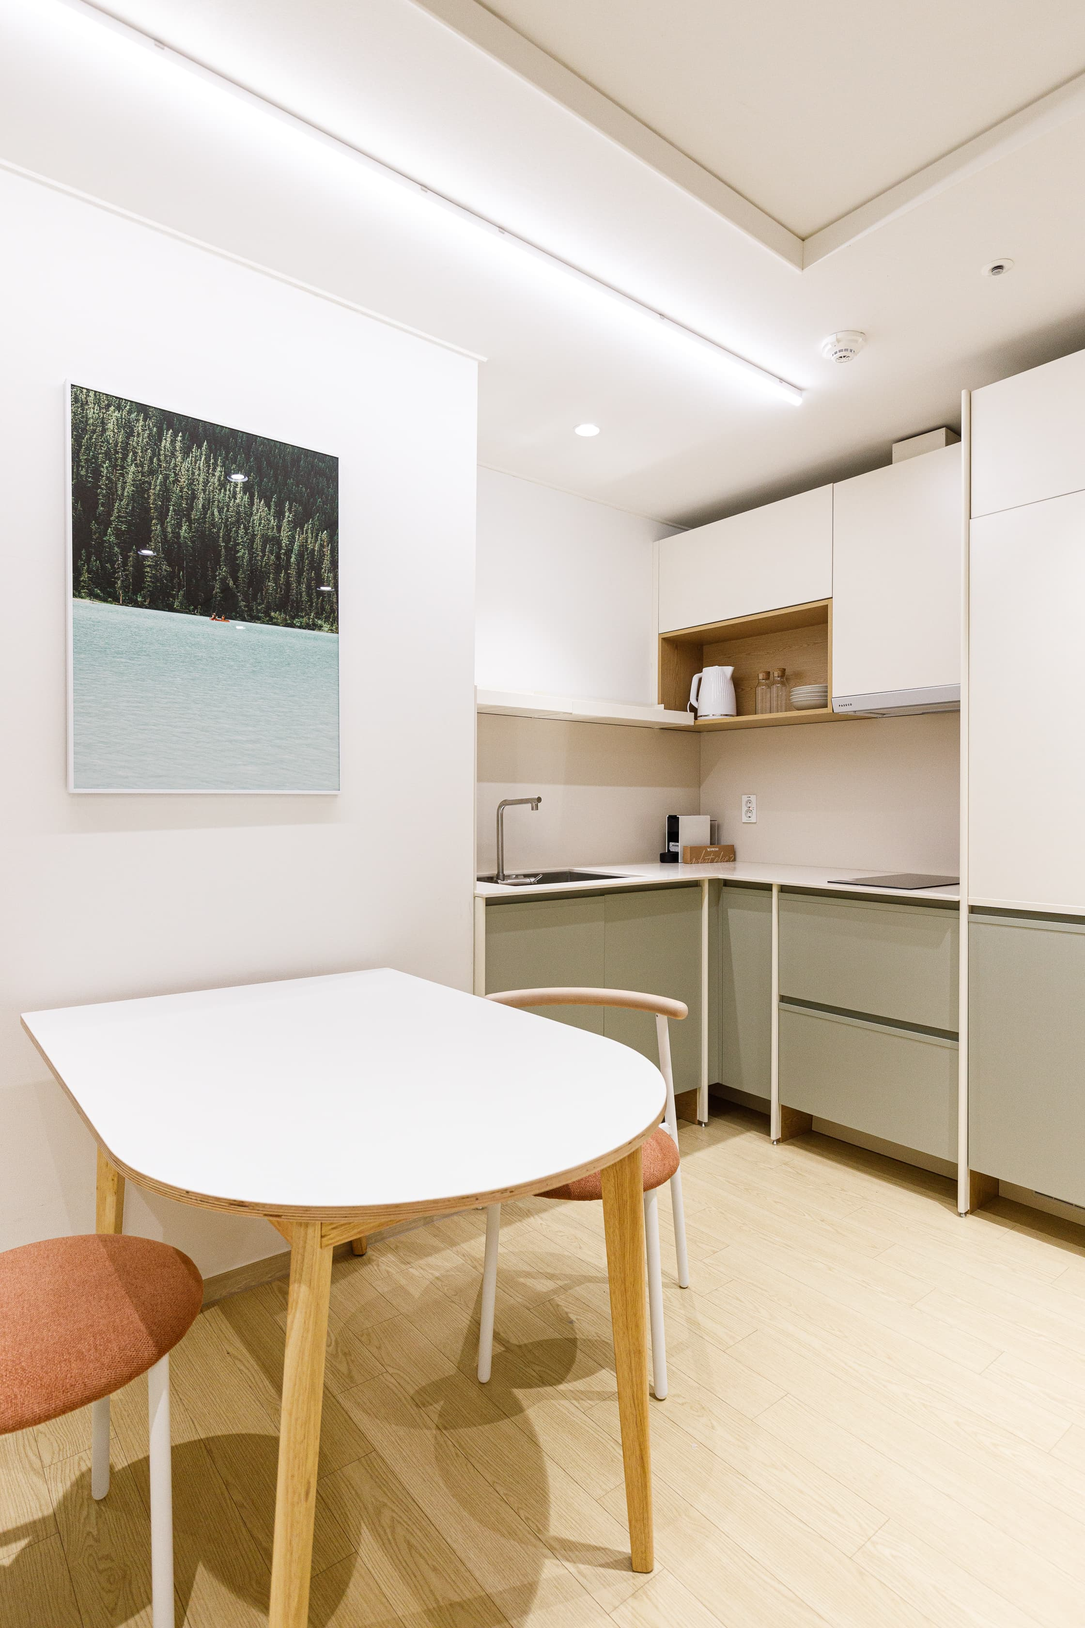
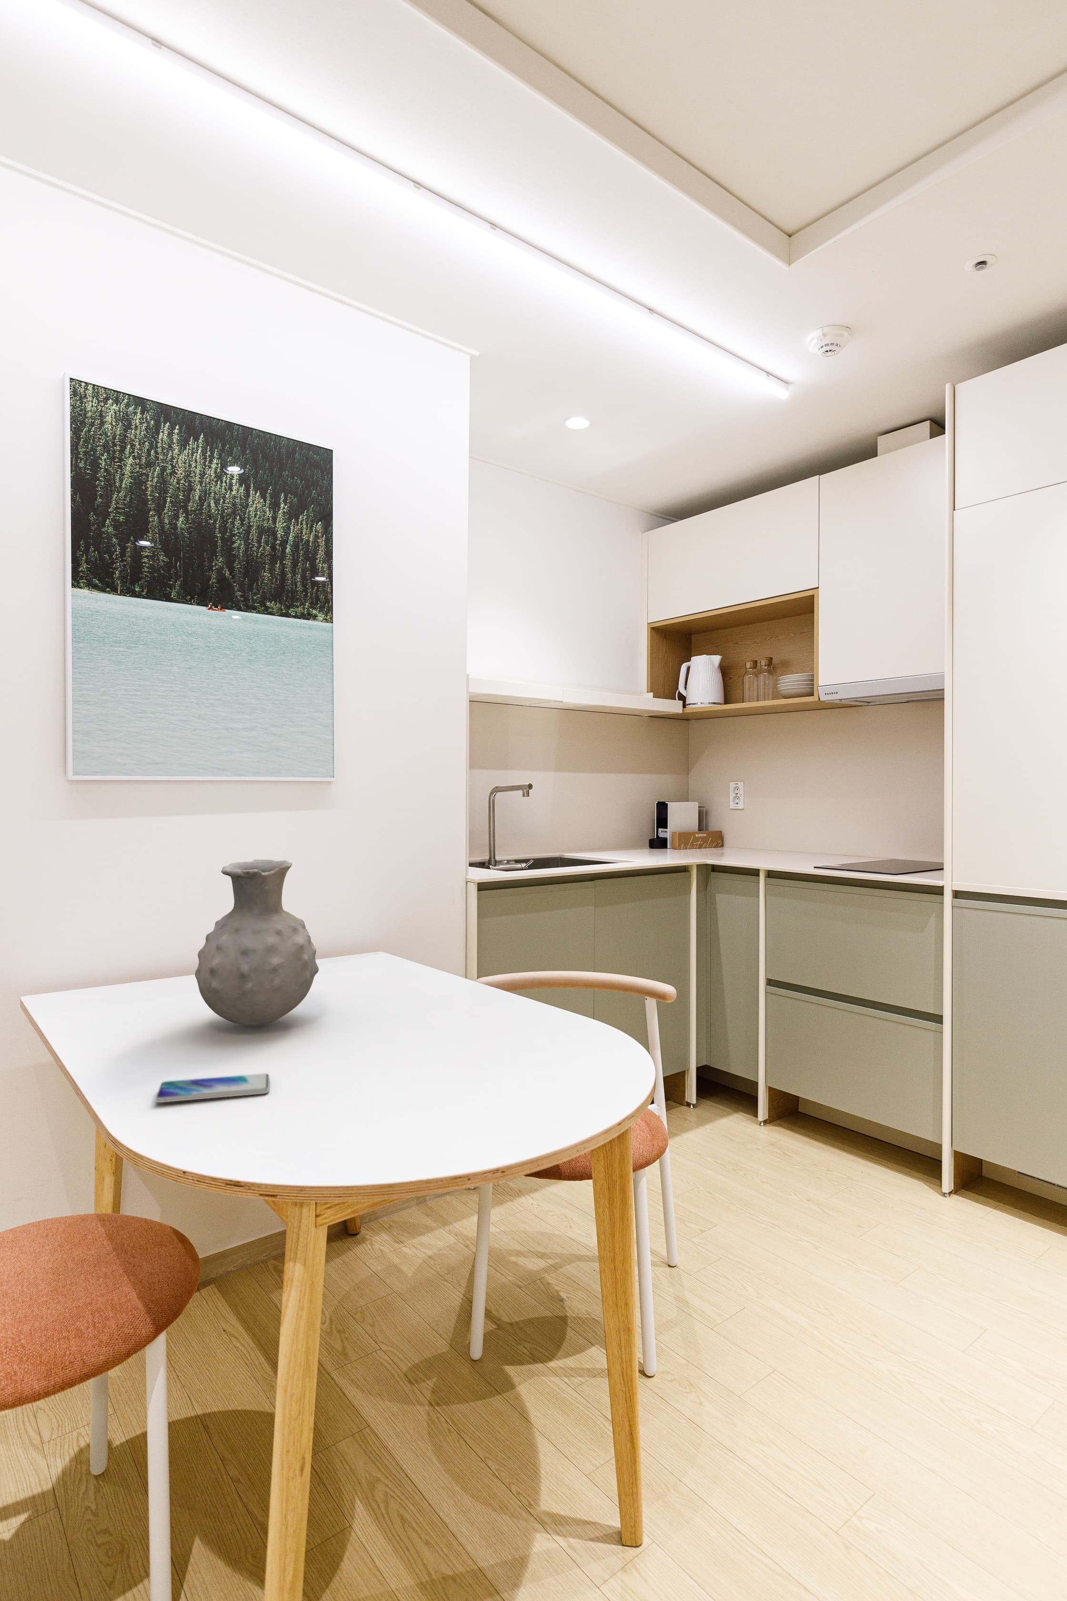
+ smartphone [155,1073,269,1103]
+ vase [194,859,319,1026]
